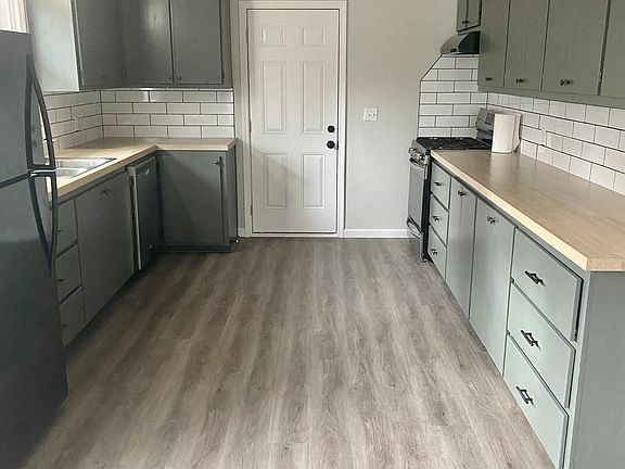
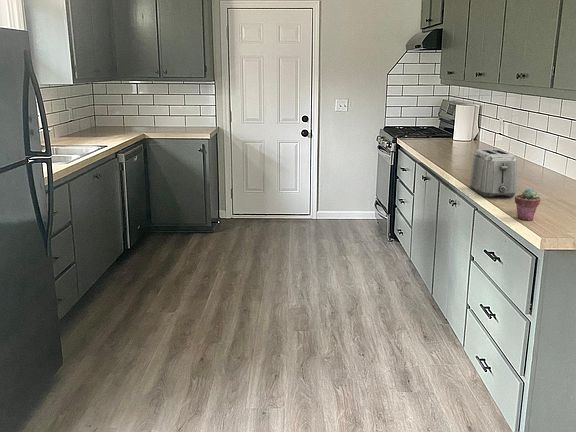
+ potted succulent [514,187,541,221]
+ toaster [469,148,518,198]
